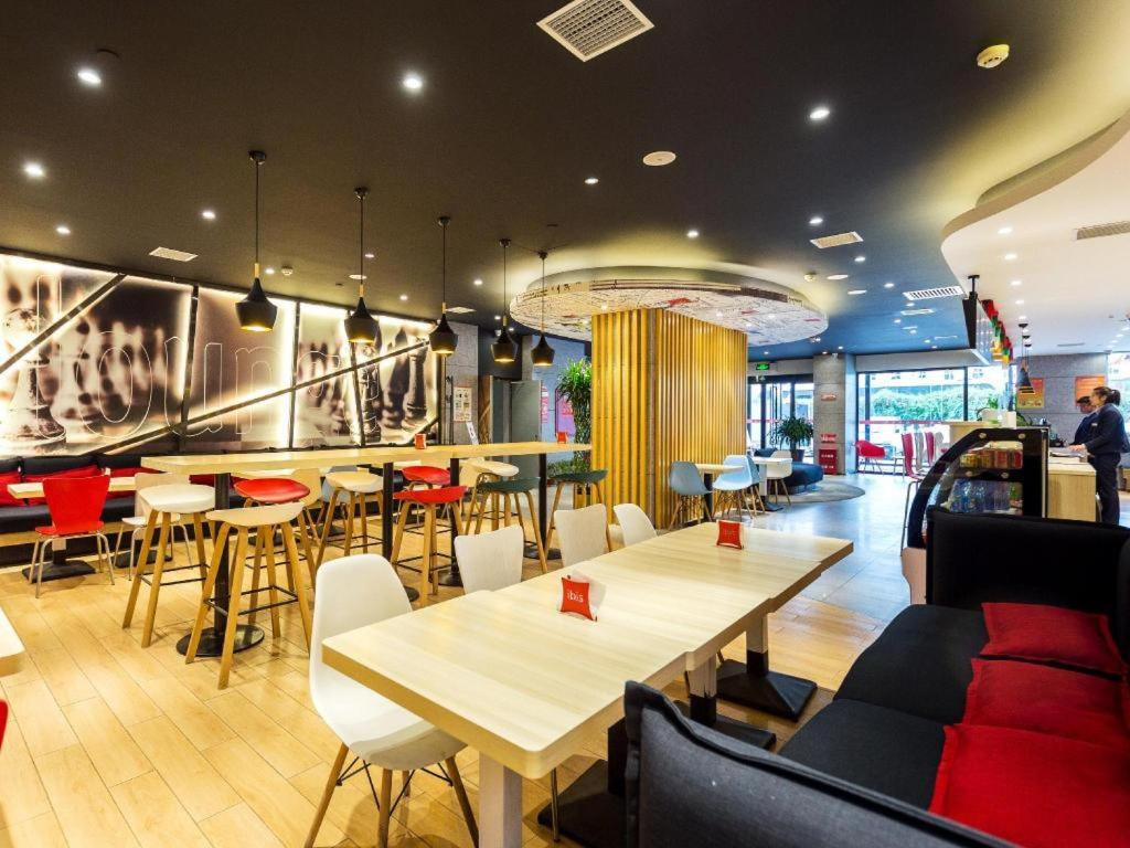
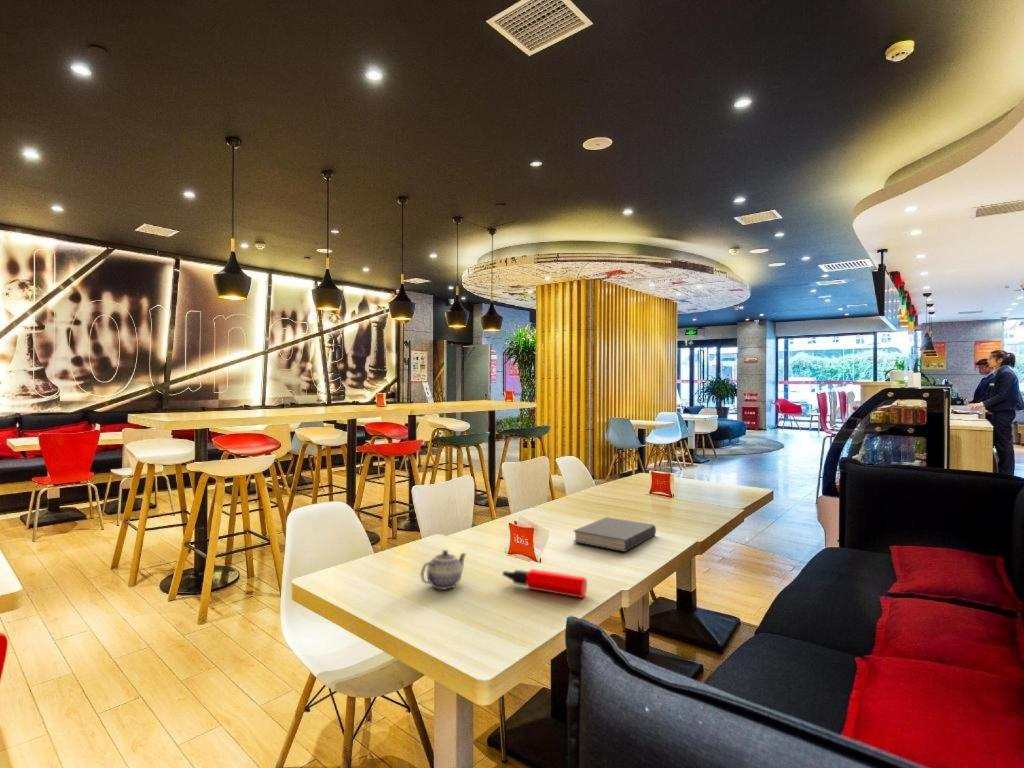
+ water bottle [501,568,588,599]
+ book [572,516,657,553]
+ teapot [420,549,467,590]
